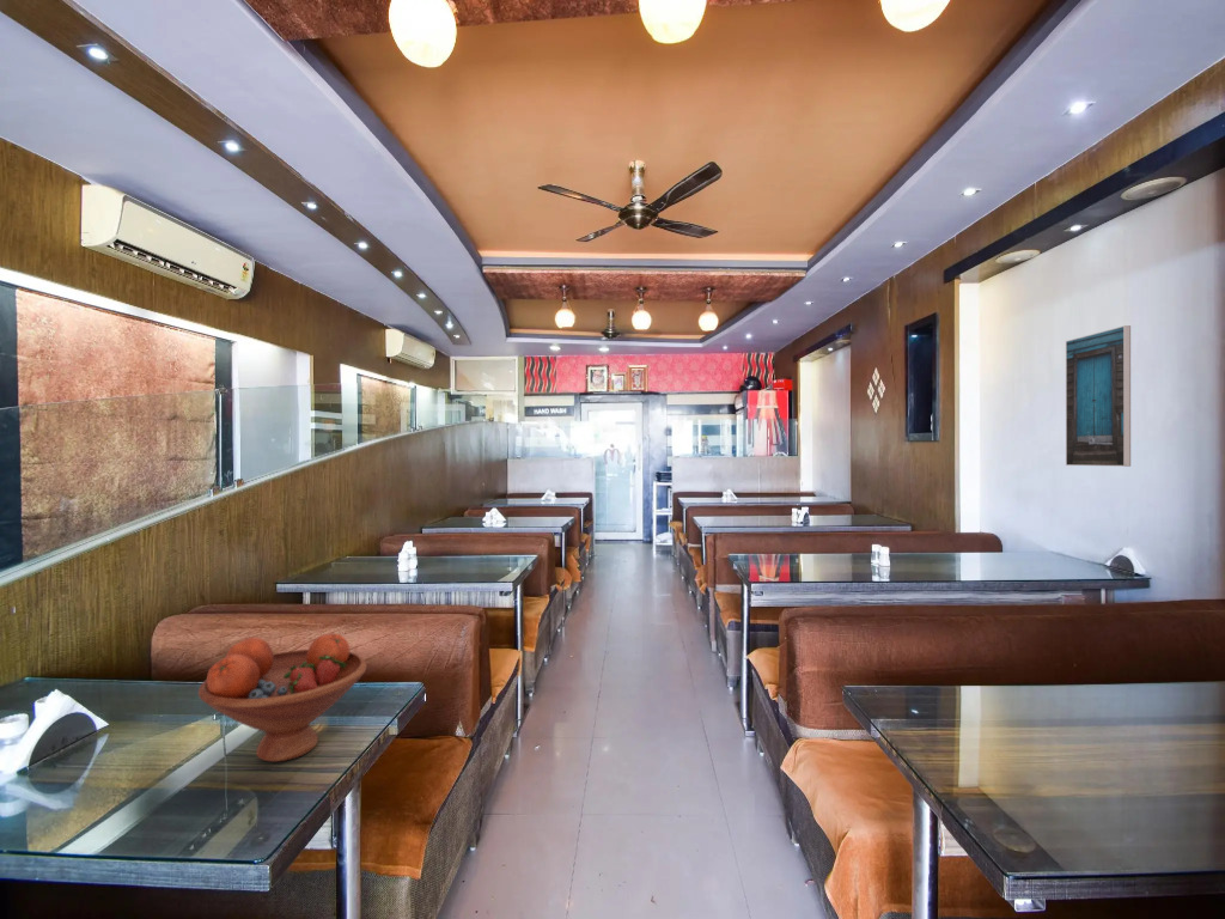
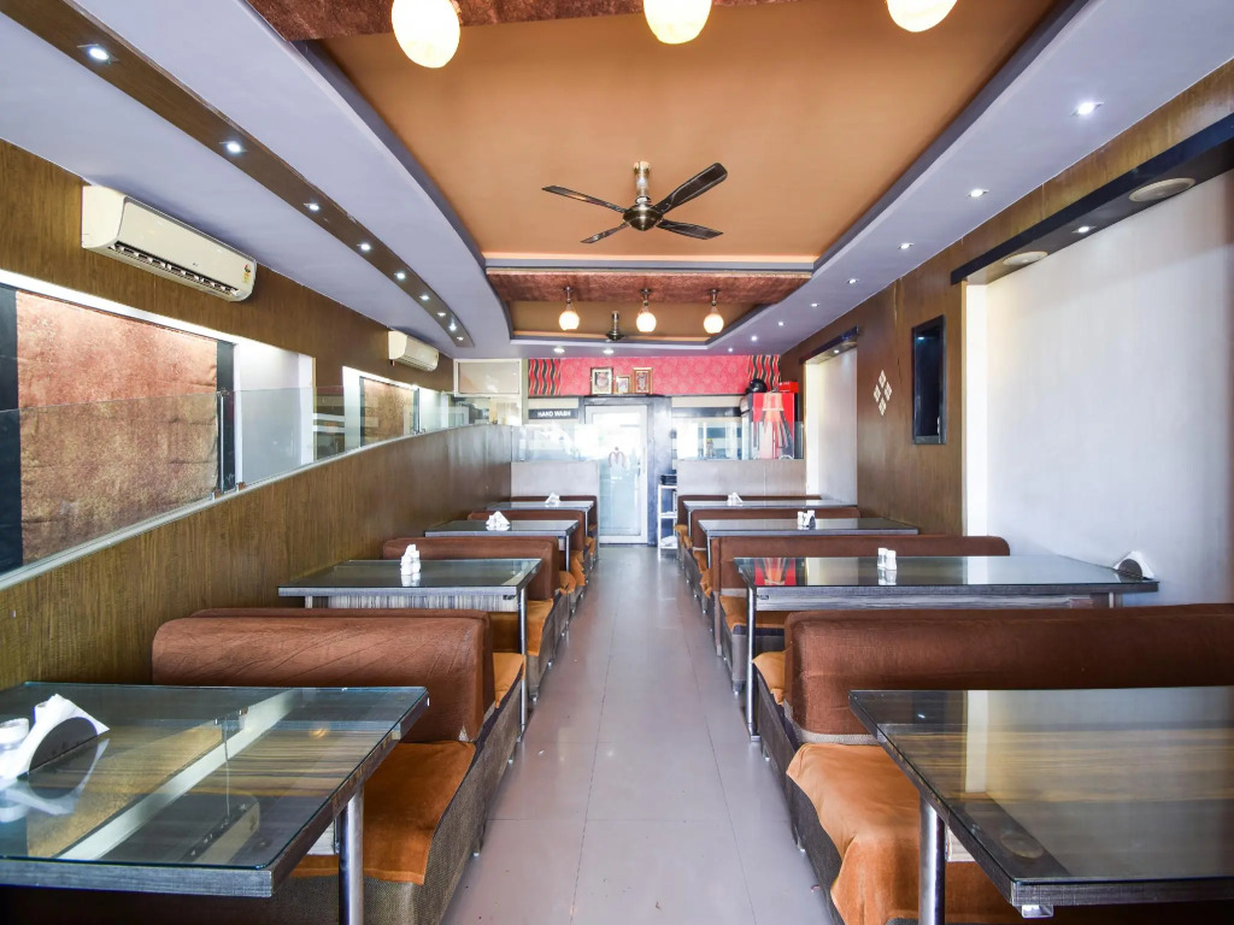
- fruit bowl [197,632,367,763]
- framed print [1065,324,1132,468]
